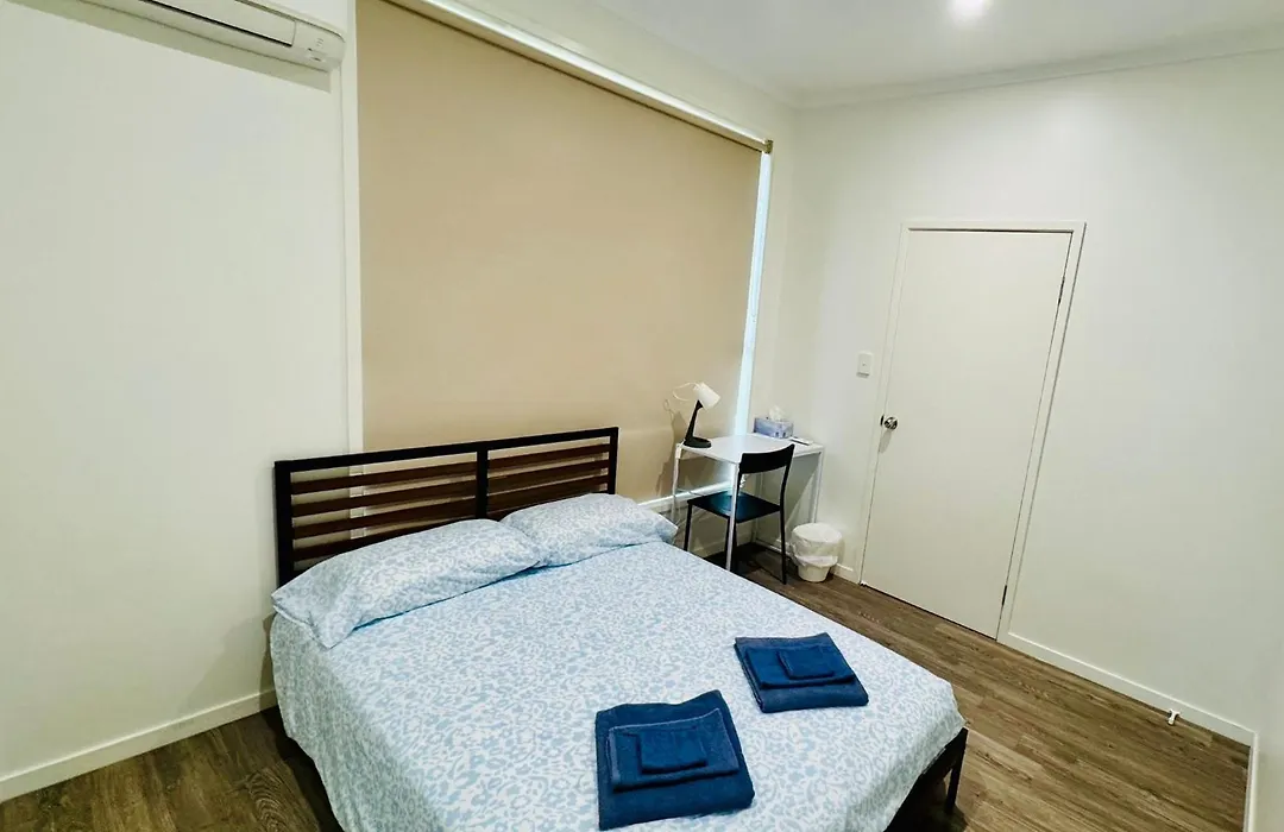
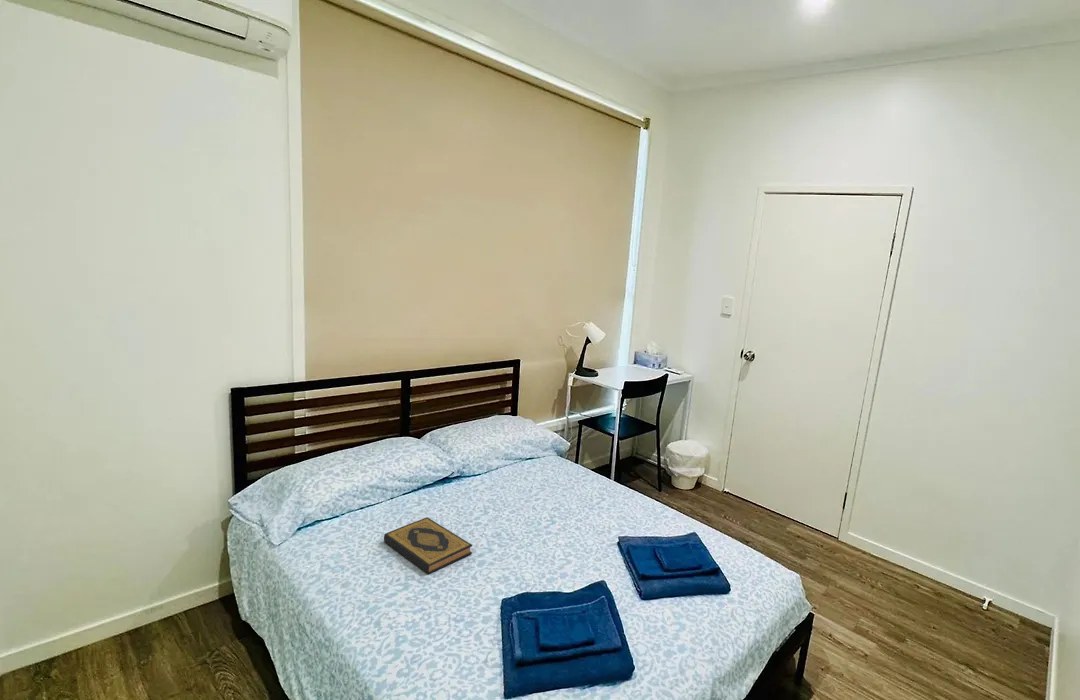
+ hardback book [383,516,473,575]
